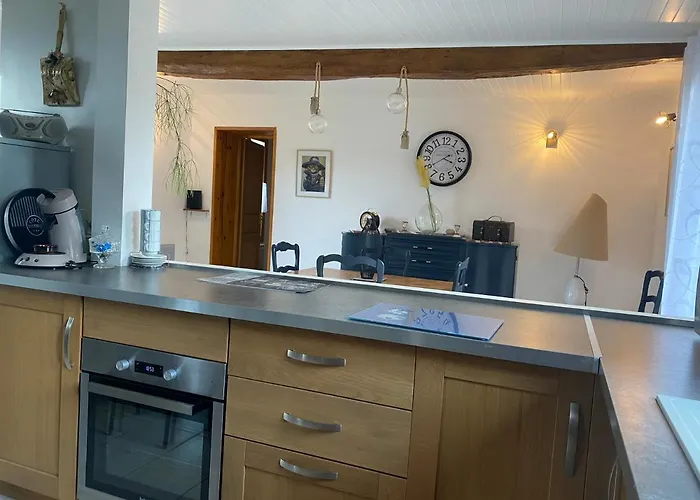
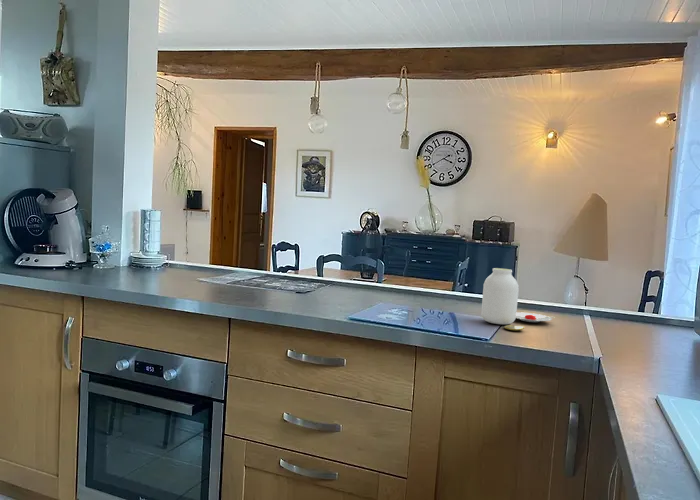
+ jar [480,267,556,331]
